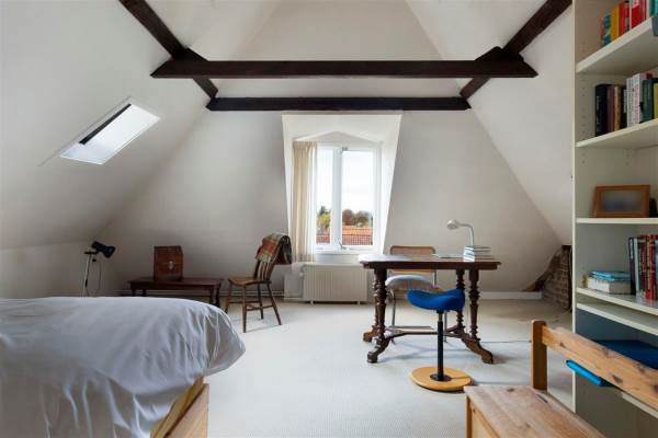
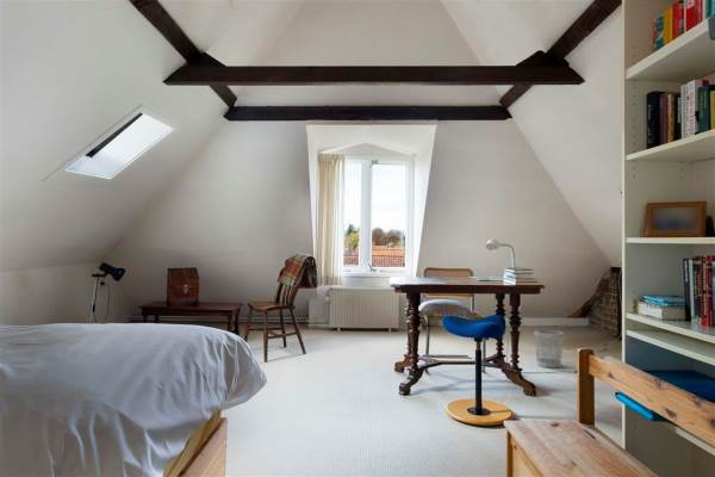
+ wastebasket [533,328,565,370]
